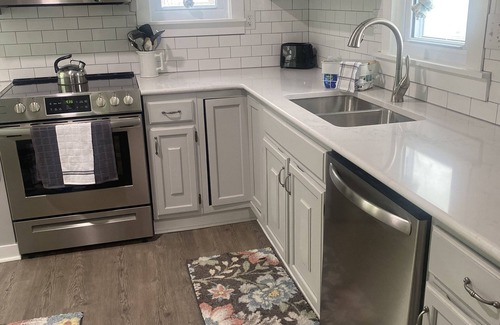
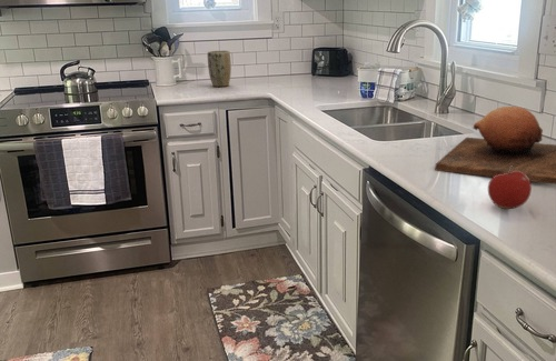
+ fruit [487,166,533,210]
+ chopping board [434,106,556,185]
+ plant pot [207,50,232,88]
